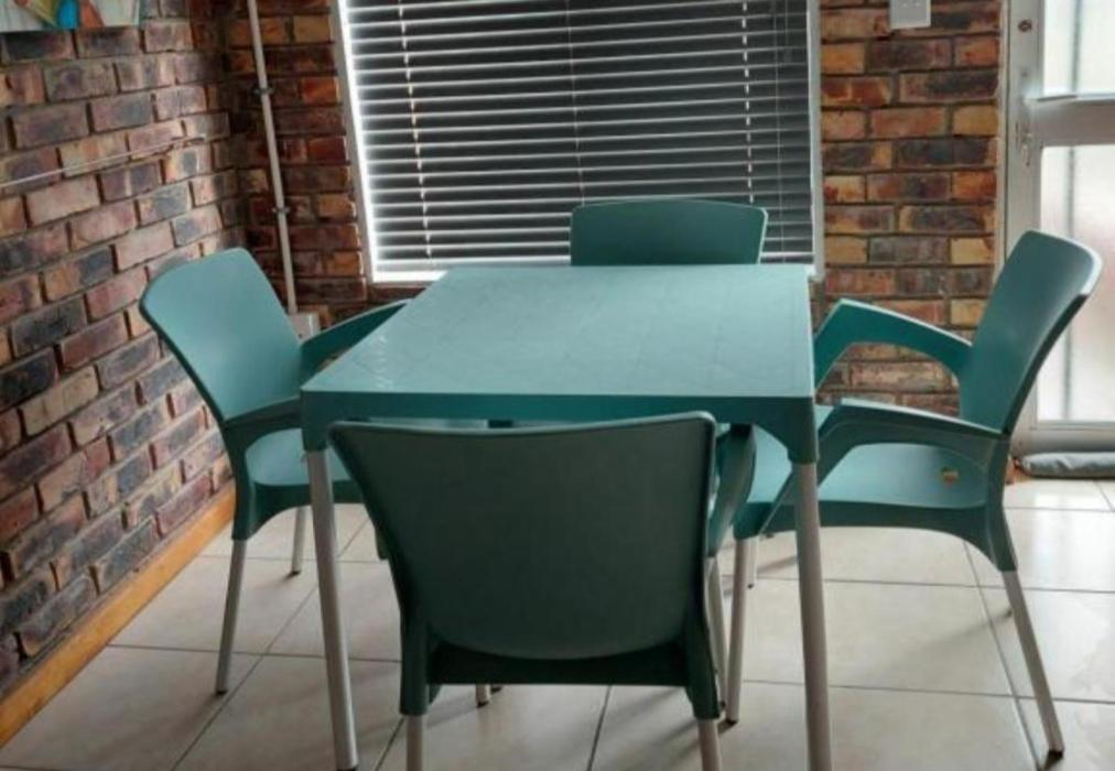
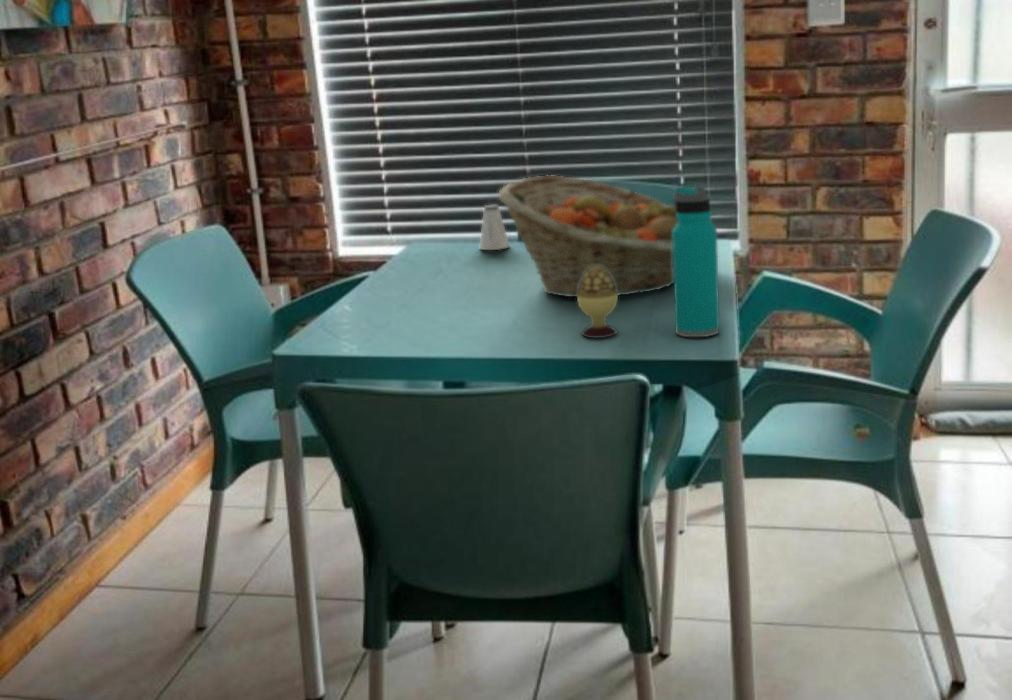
+ decorative egg [576,266,619,339]
+ saltshaker [479,204,511,251]
+ water bottle [672,185,720,338]
+ fruit basket [497,174,678,298]
